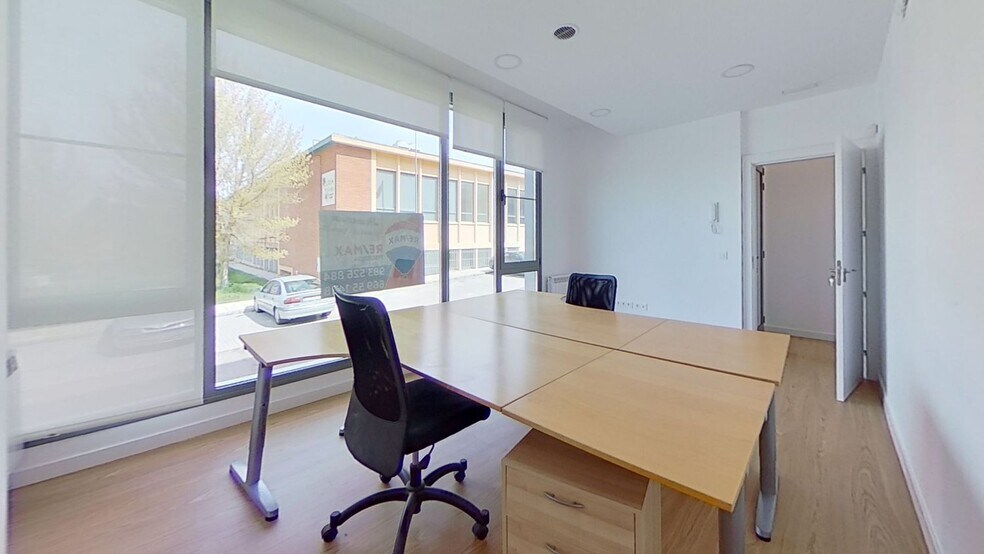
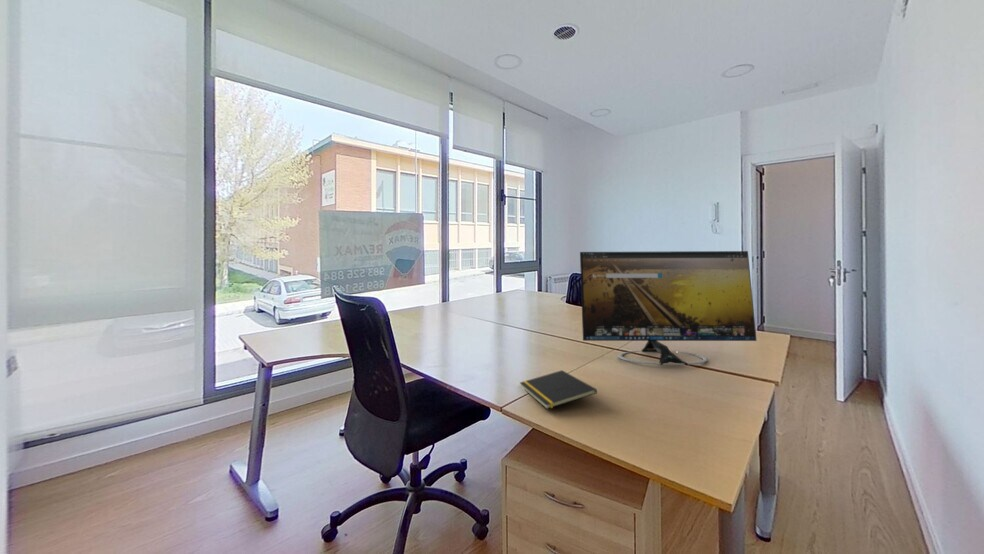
+ computer monitor [579,250,758,366]
+ notepad [519,369,598,410]
